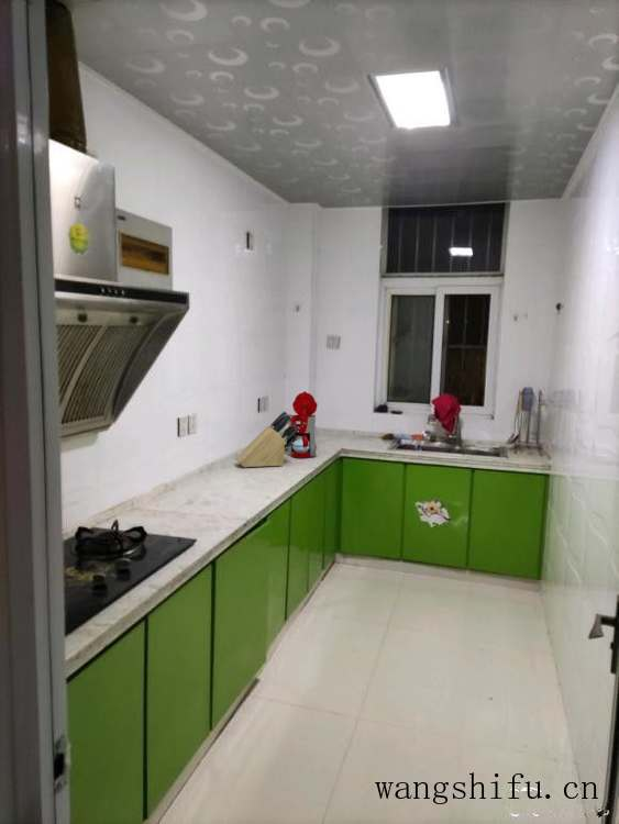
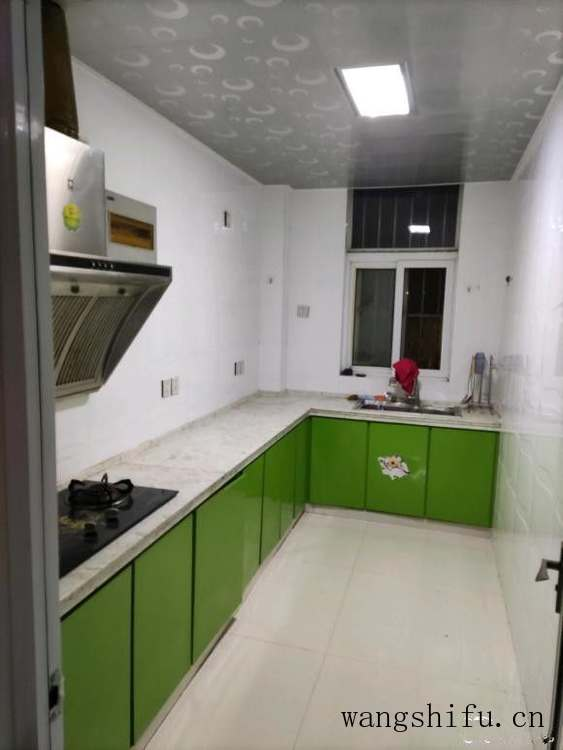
- coffee maker [285,390,318,459]
- knife block [235,410,300,468]
